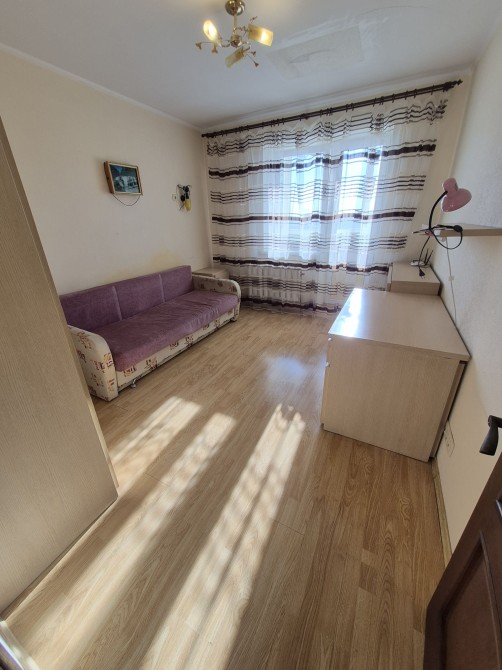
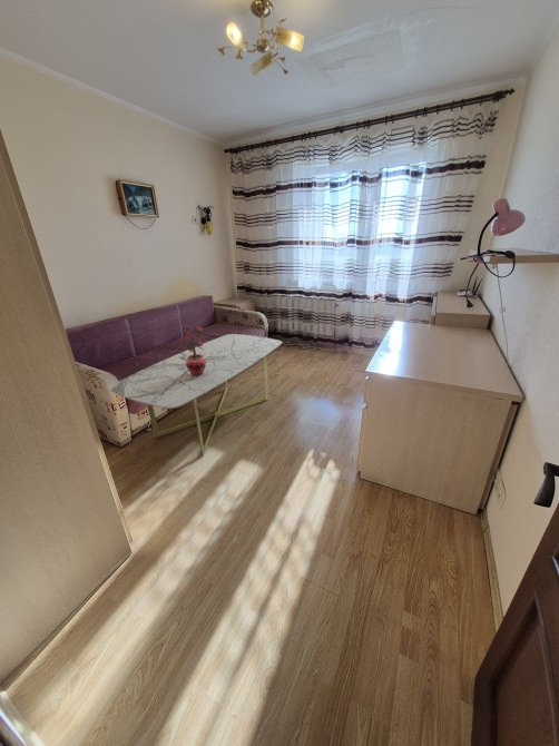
+ potted plant [179,325,206,375]
+ coffee table [108,333,283,458]
